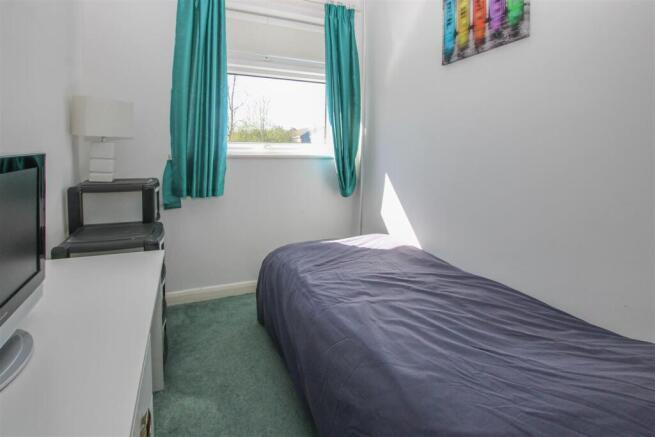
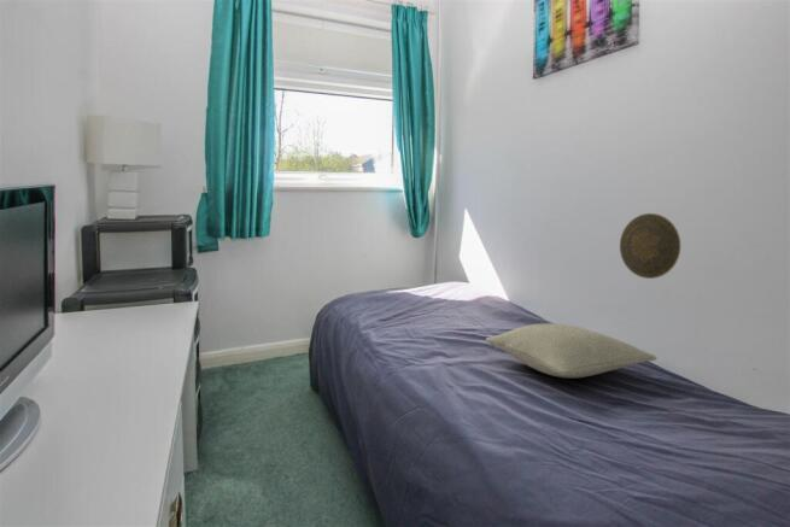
+ pillow [485,323,659,379]
+ decorative plate [619,212,681,280]
